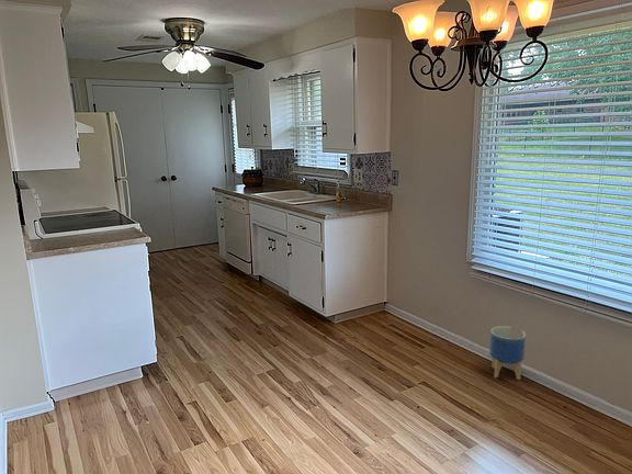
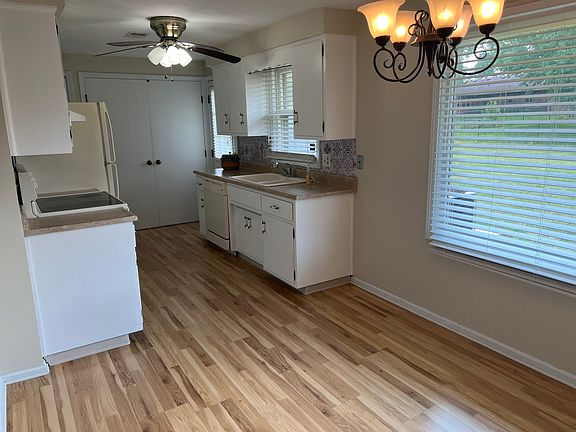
- planter [488,325,527,381]
